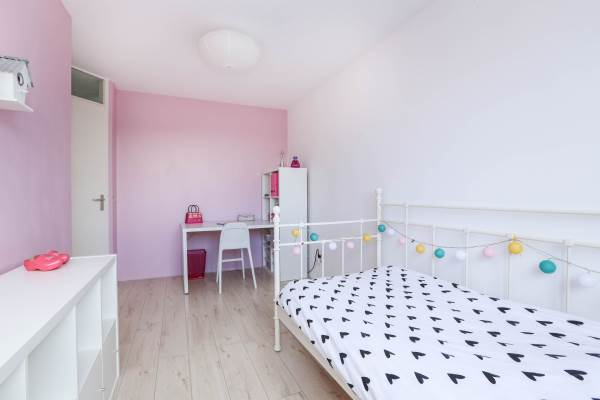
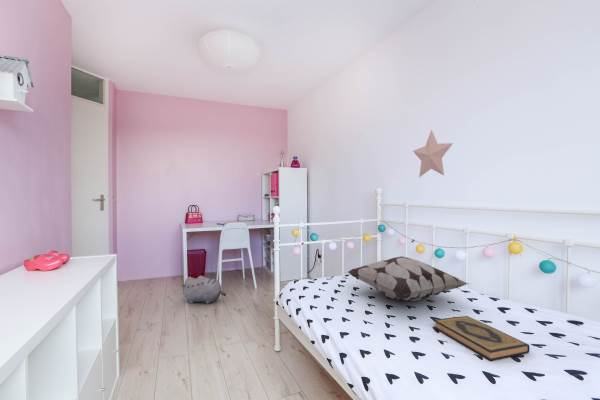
+ hardback book [433,315,531,362]
+ decorative pillow [347,255,469,302]
+ plush toy [181,275,227,305]
+ decorative star [412,129,454,178]
